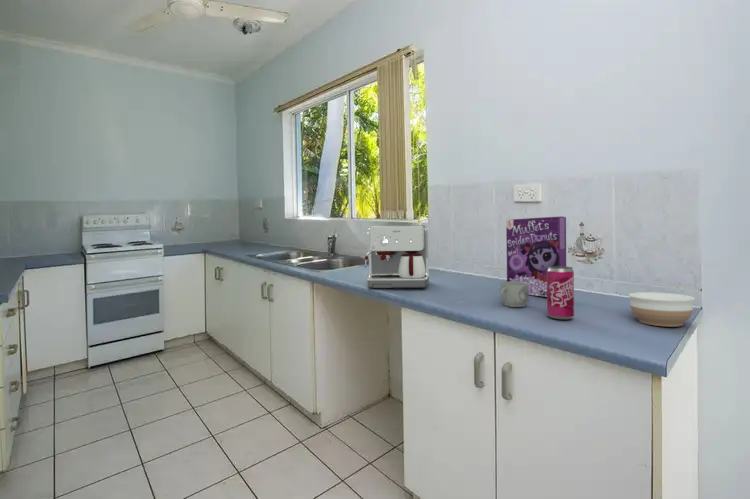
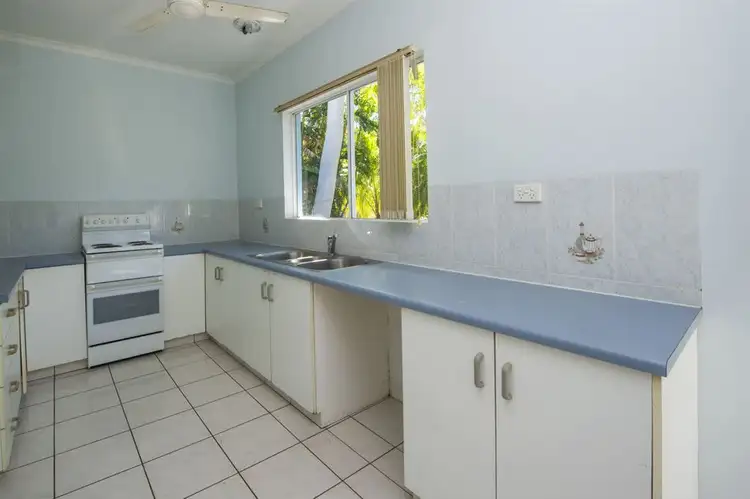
- beverage can [546,265,575,321]
- coffee maker [364,224,430,289]
- mug [500,281,530,308]
- bowl [628,291,696,327]
- cereal box [505,215,567,298]
